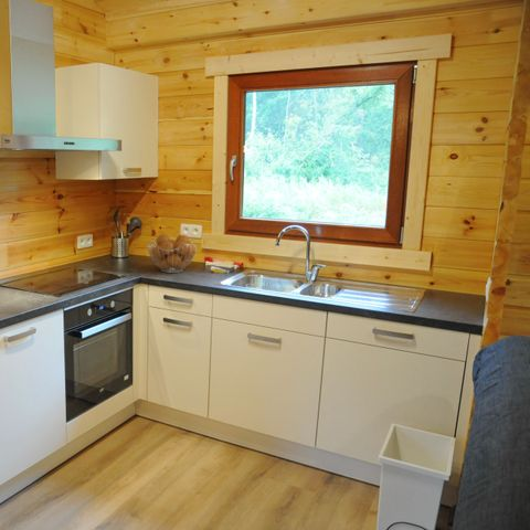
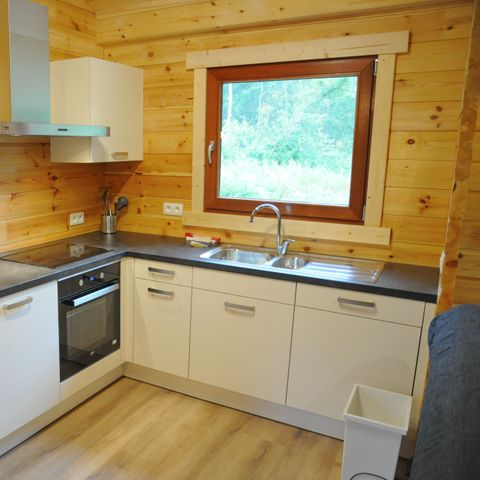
- fruit basket [146,233,198,274]
